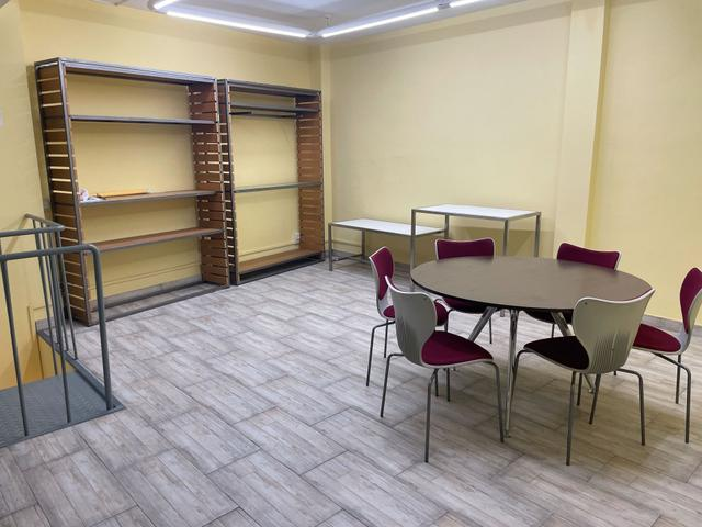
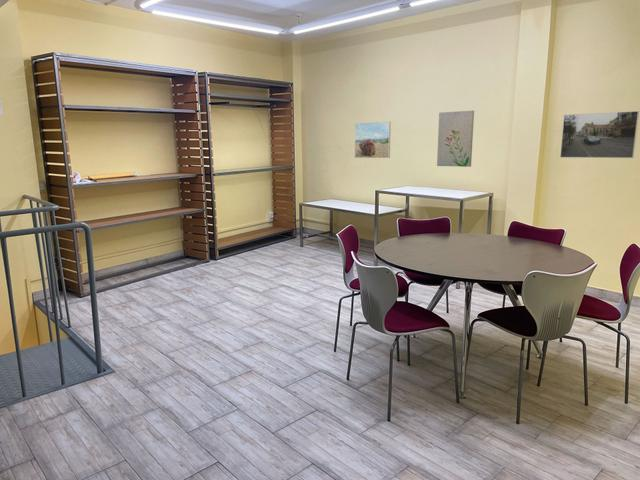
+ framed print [354,121,392,159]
+ wall art [436,110,475,168]
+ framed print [559,110,640,159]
